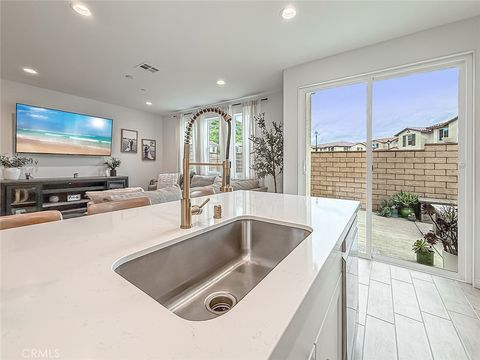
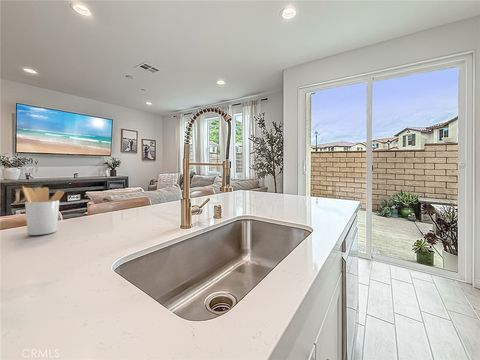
+ utensil holder [22,185,65,236]
